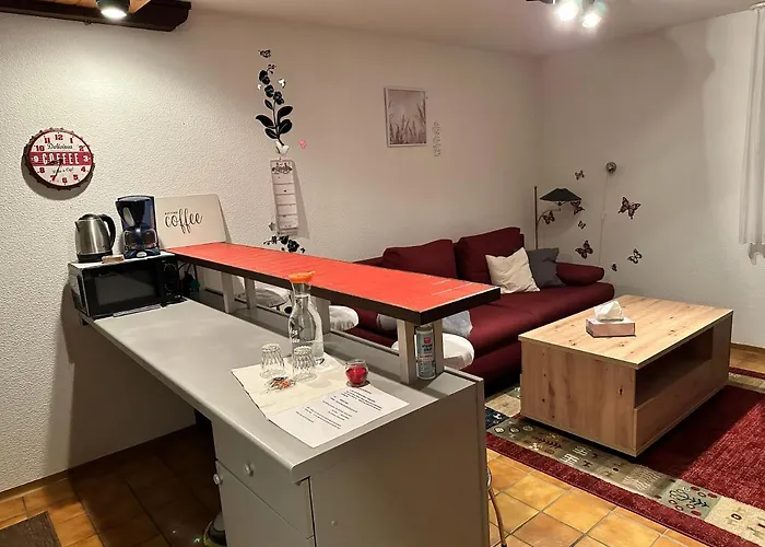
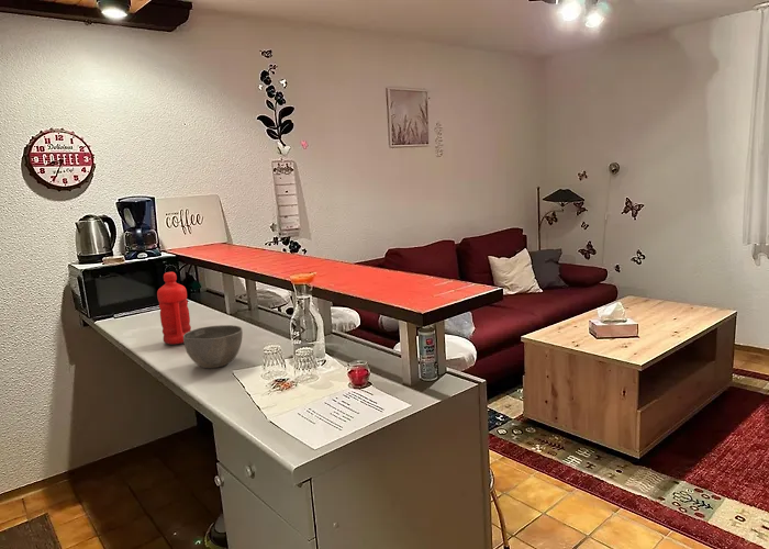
+ bowl [183,324,244,369]
+ water bottle [156,271,192,346]
